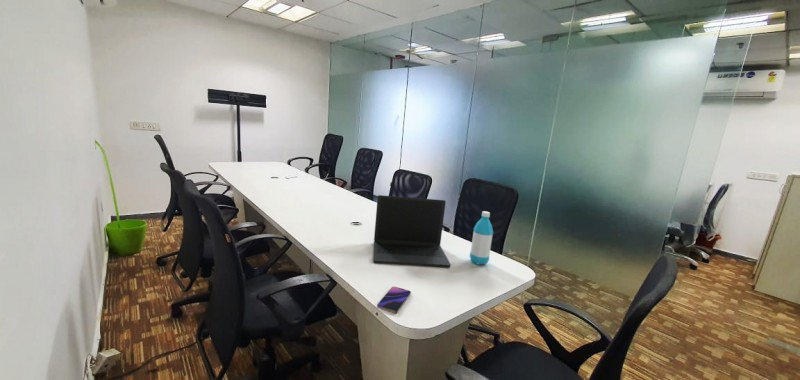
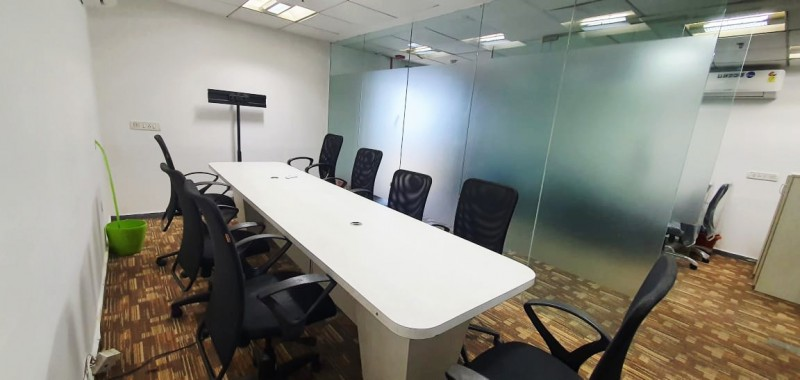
- laptop [372,194,451,268]
- water bottle [469,210,494,265]
- smartphone [376,286,412,314]
